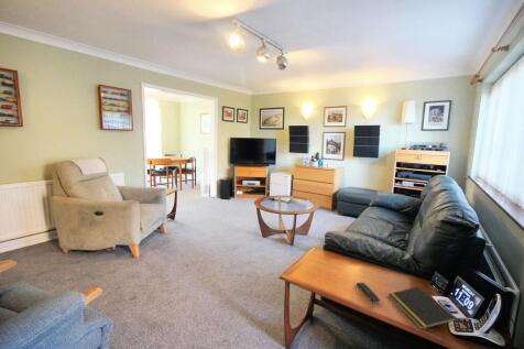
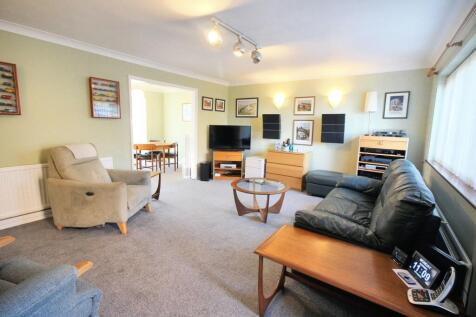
- notepad [387,286,458,330]
- remote control [356,282,381,305]
